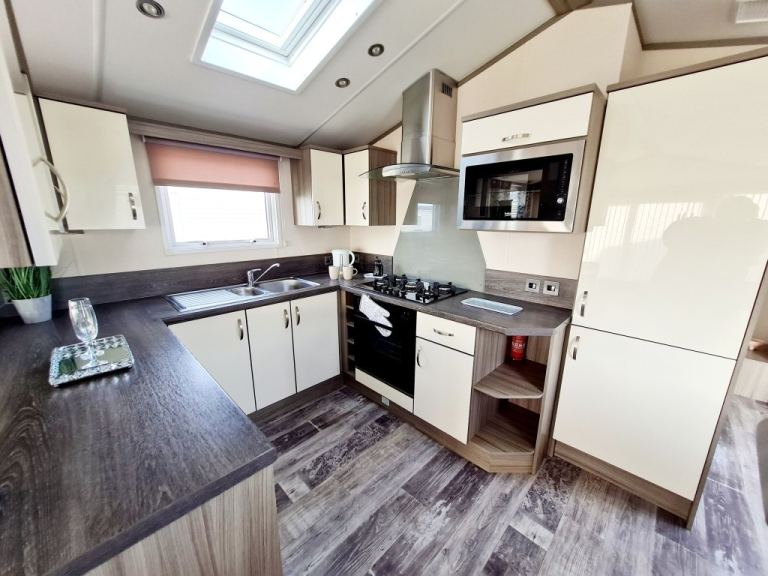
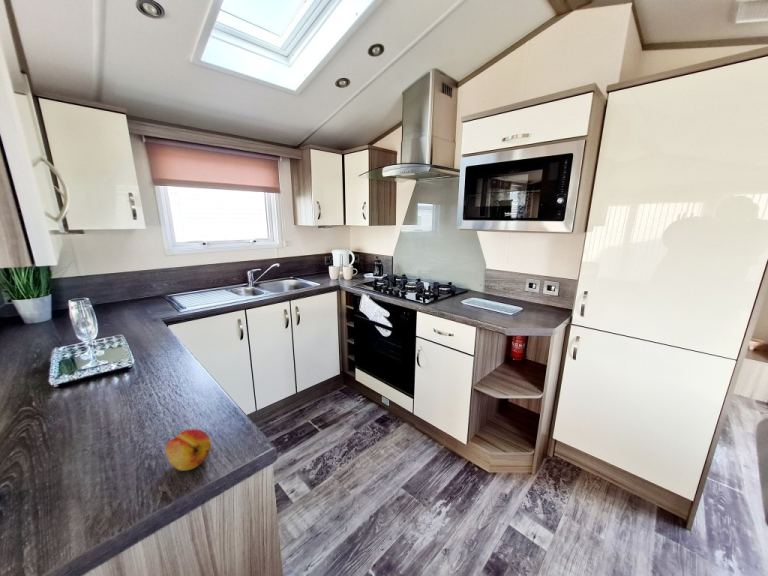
+ fruit [165,428,212,472]
